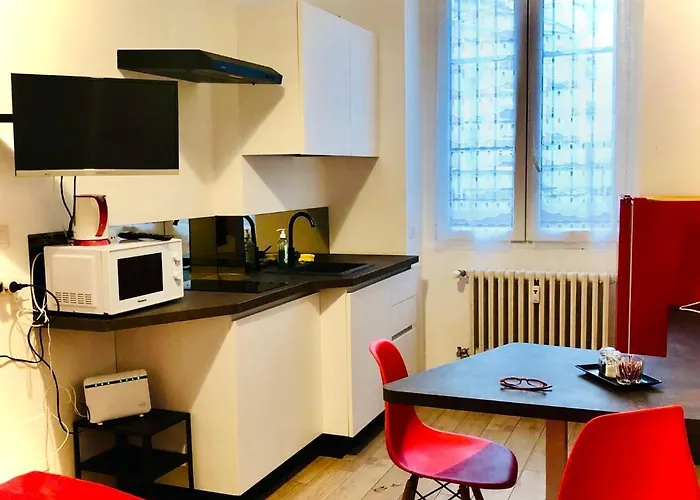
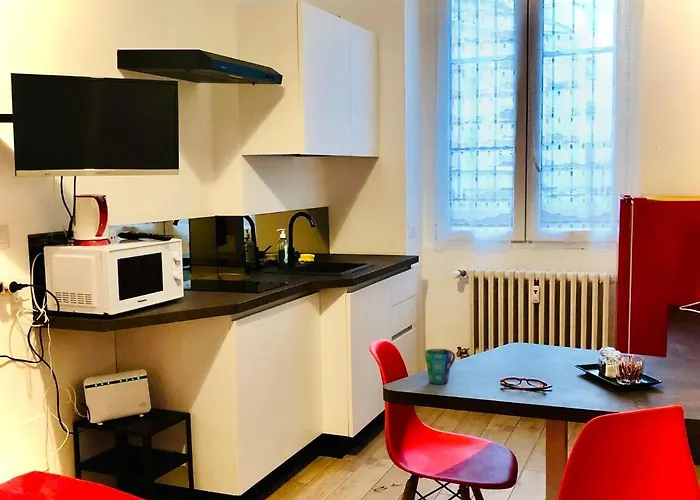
+ cup [423,348,456,385]
